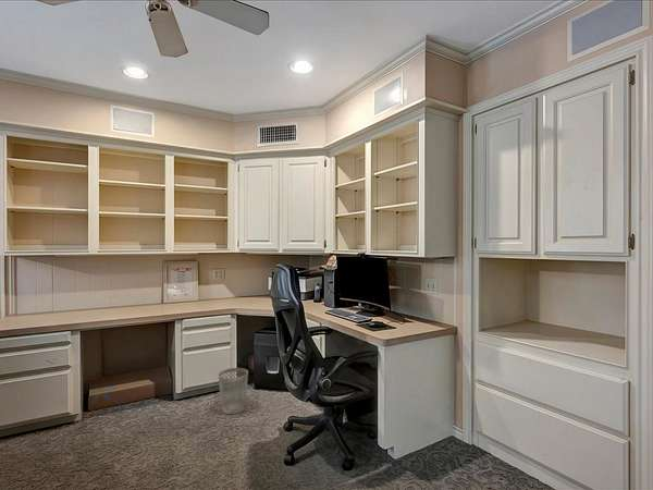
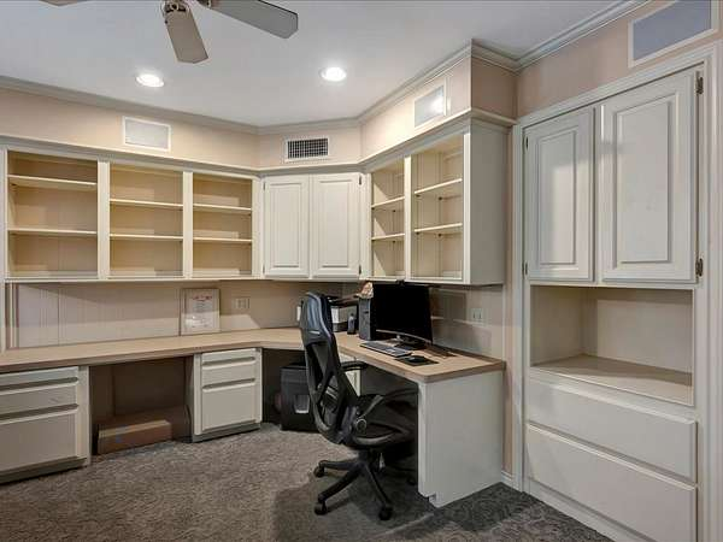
- wastebasket [218,367,249,415]
